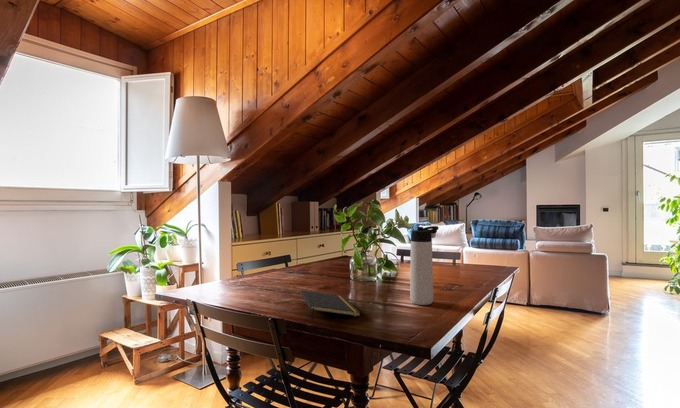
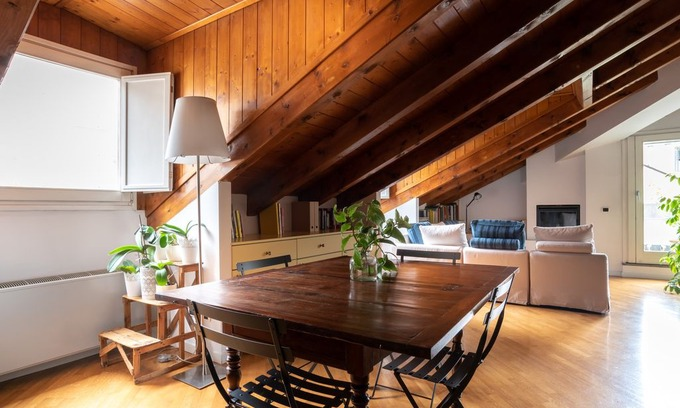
- thermos bottle [409,225,439,306]
- notepad [299,289,362,322]
